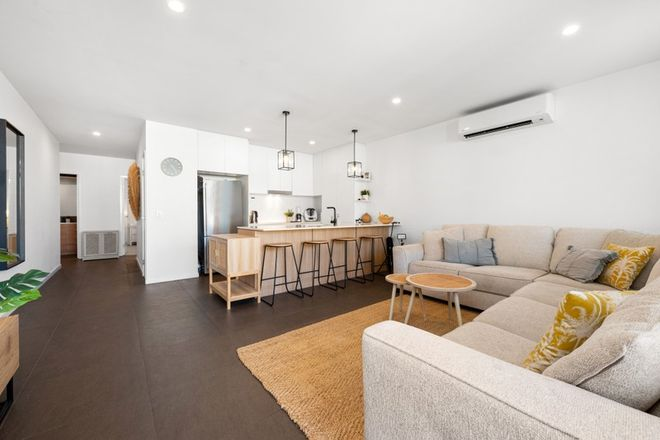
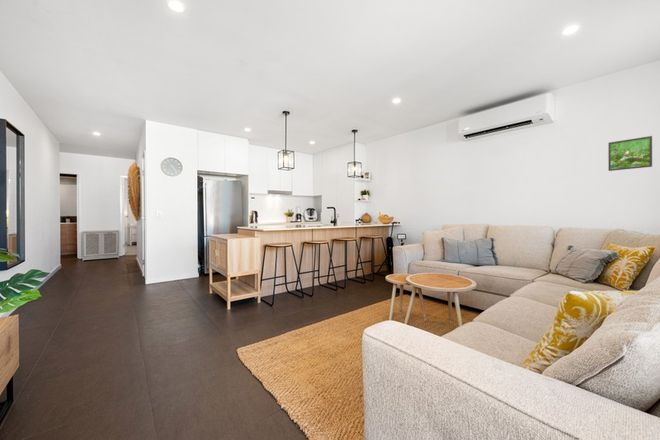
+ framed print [607,135,653,172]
